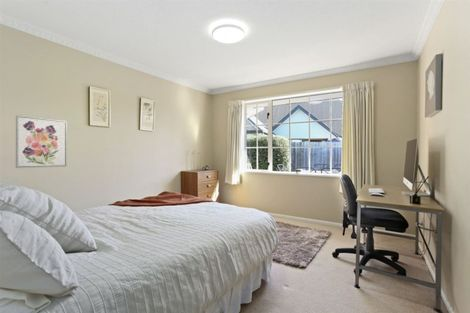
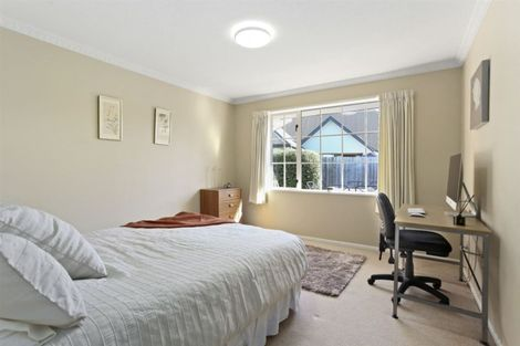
- wall art [15,115,68,169]
